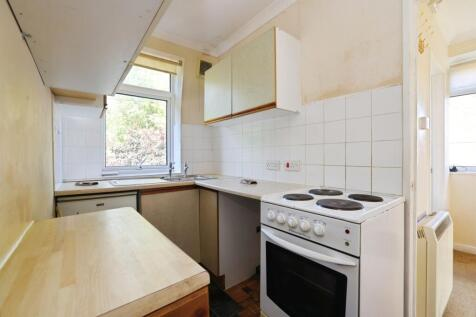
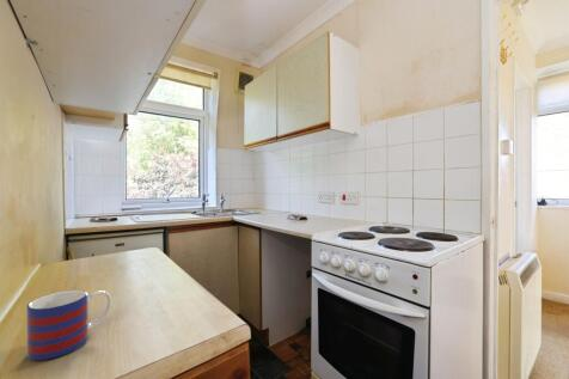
+ mug [25,289,112,361]
